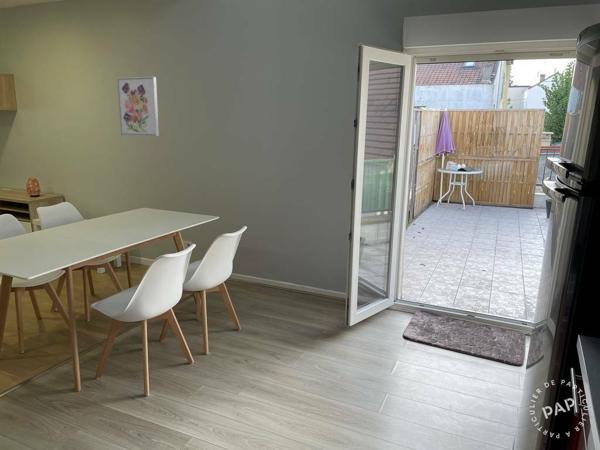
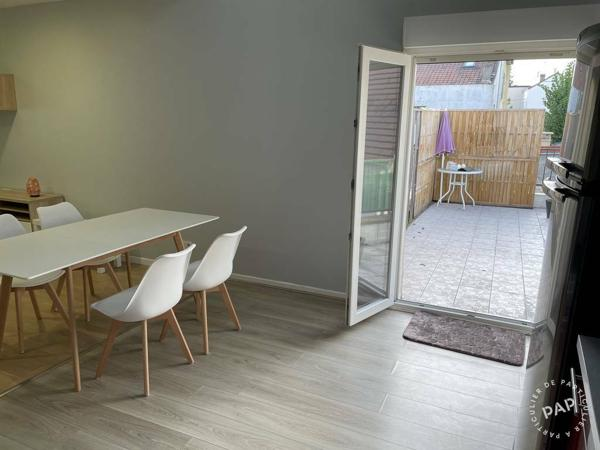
- wall art [116,76,160,137]
